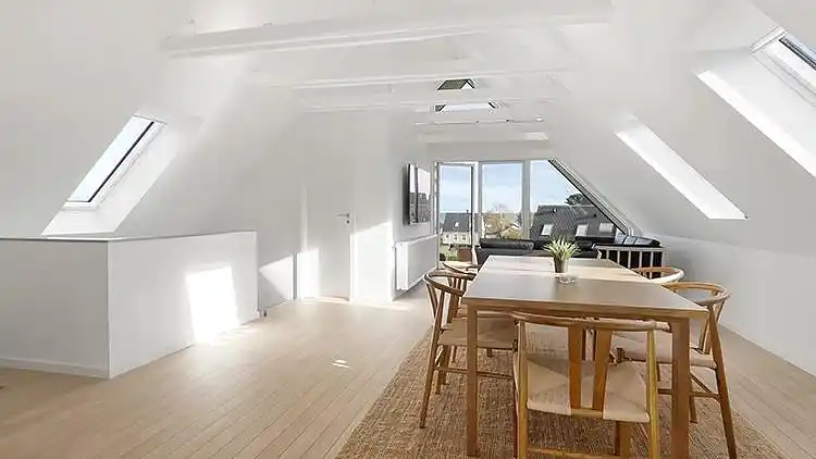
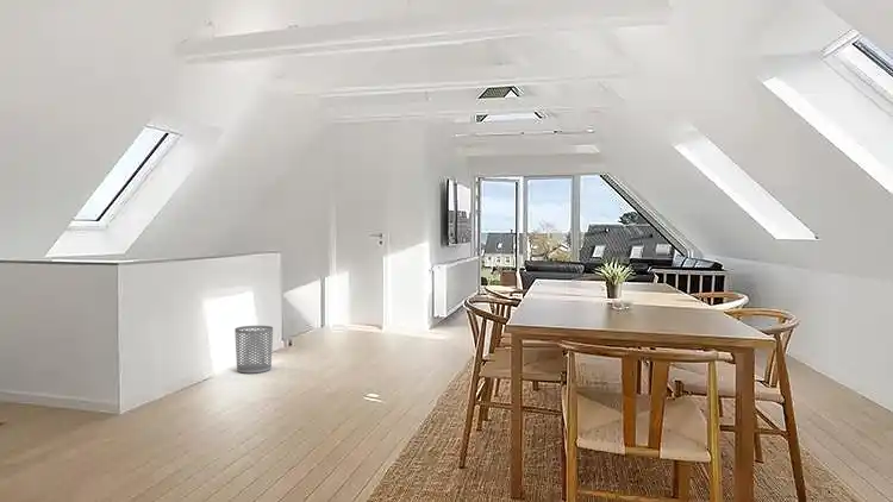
+ waste bin [233,325,274,375]
